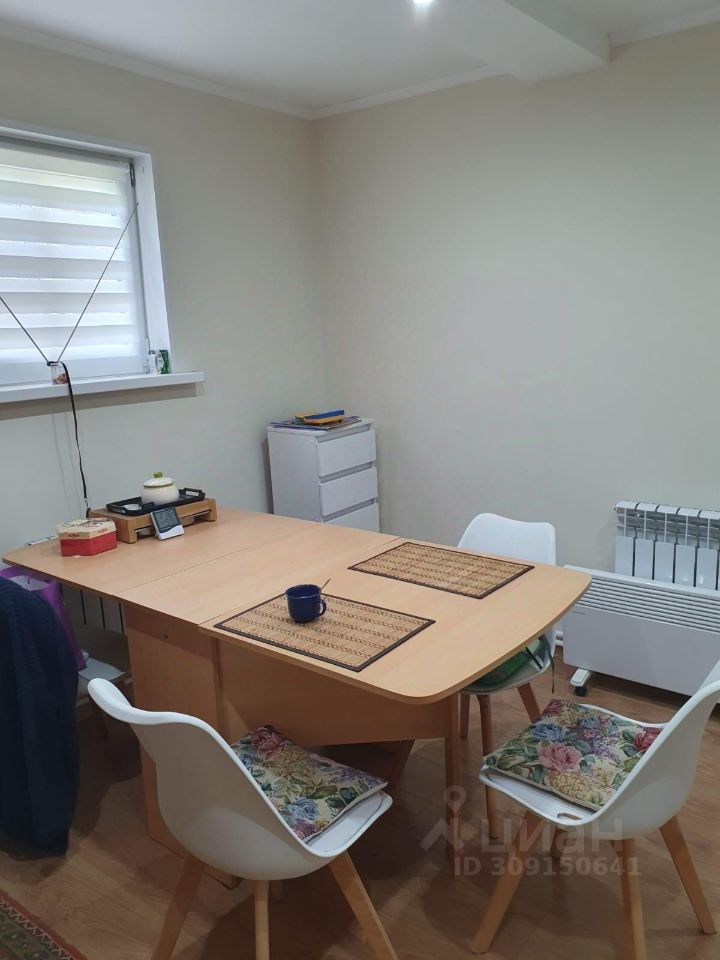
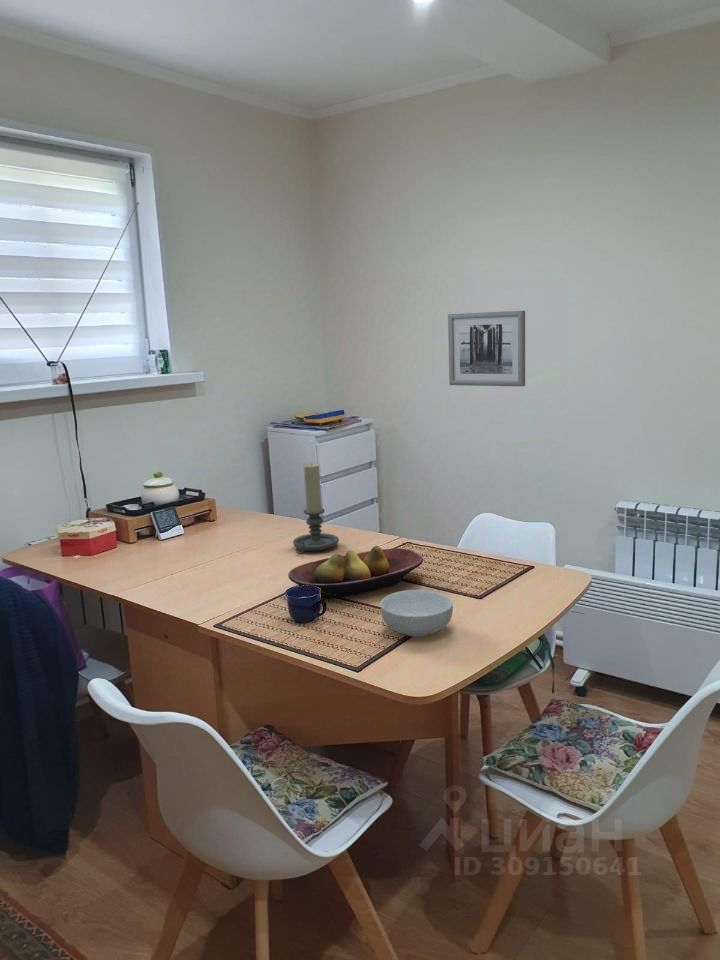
+ fruit bowl [287,545,424,600]
+ wall art [447,310,526,387]
+ cereal bowl [379,589,454,638]
+ candle holder [292,462,340,555]
